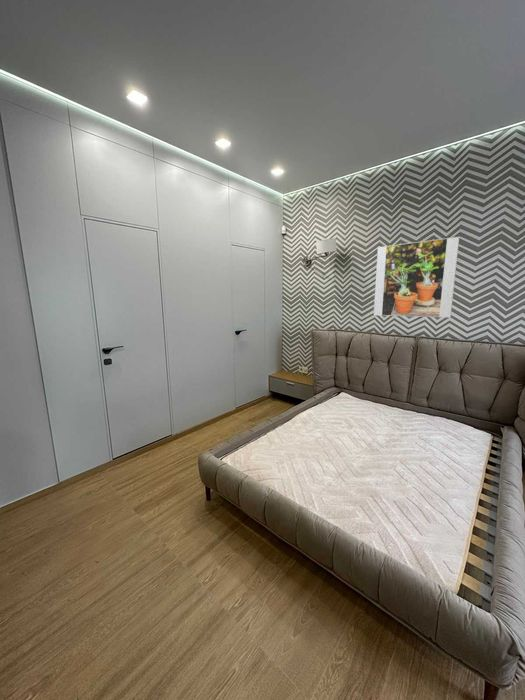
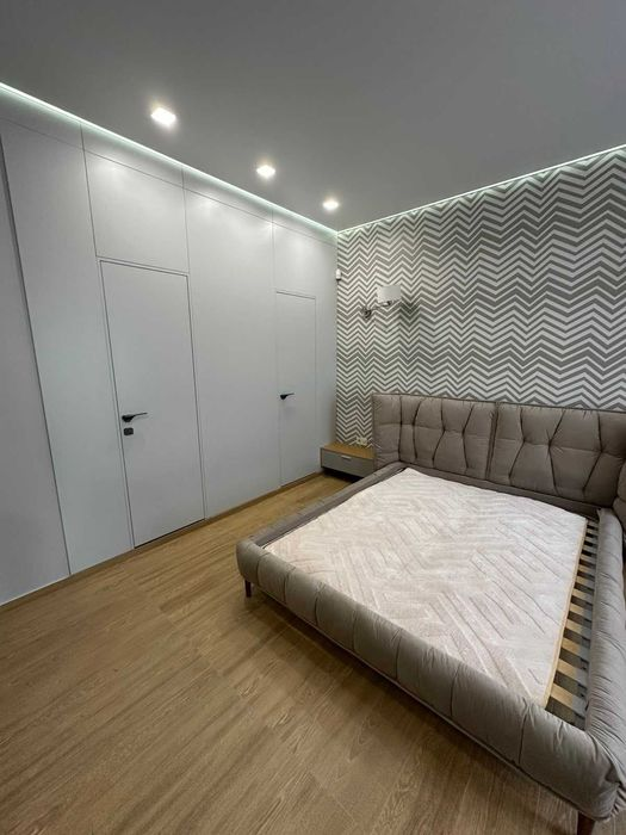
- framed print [373,236,460,318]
